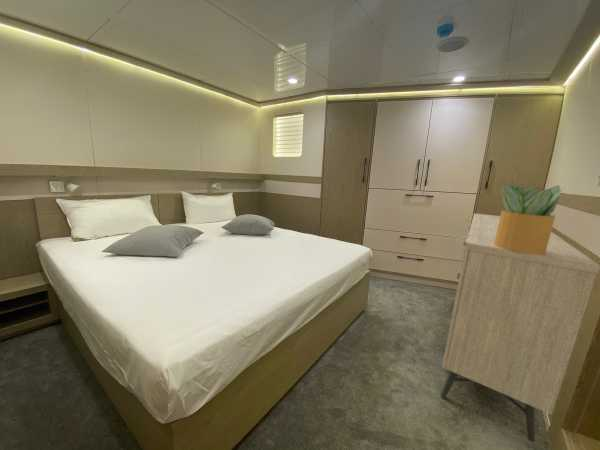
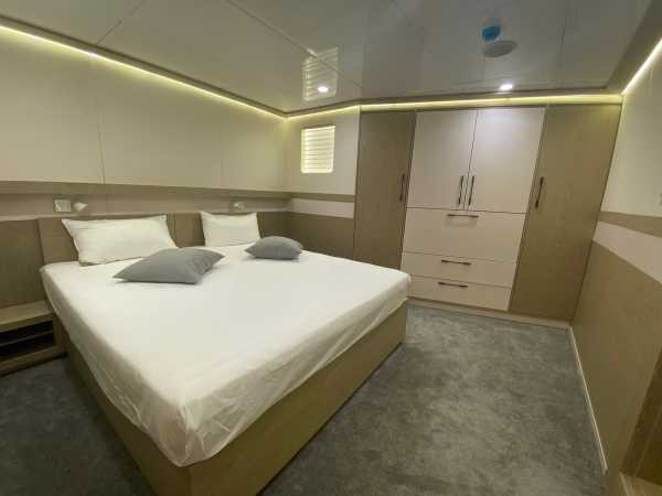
- potted plant [494,183,566,255]
- dresser [439,212,600,444]
